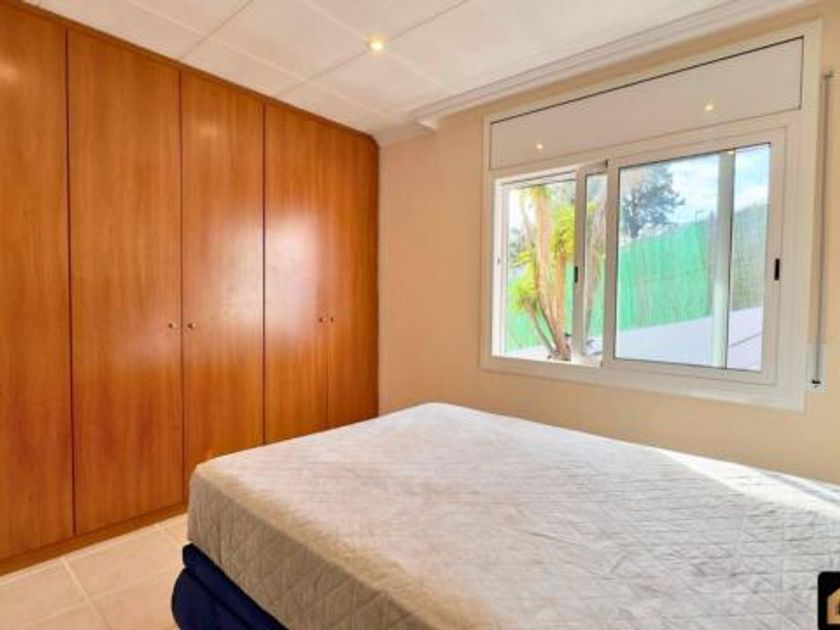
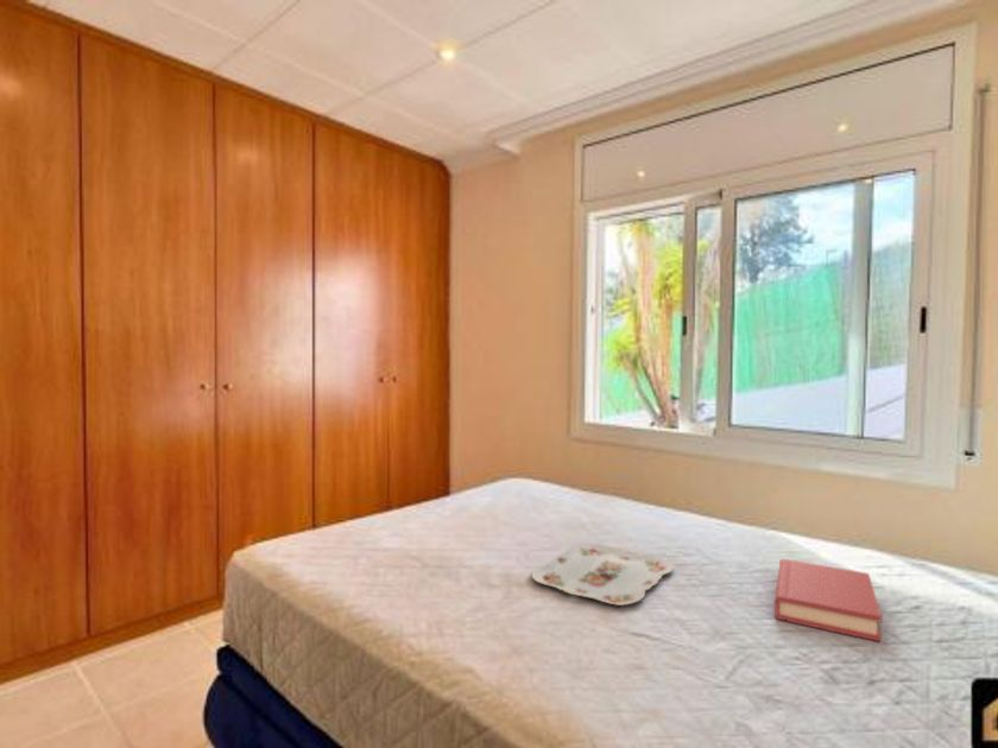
+ hardback book [773,558,883,642]
+ serving tray [531,543,675,607]
